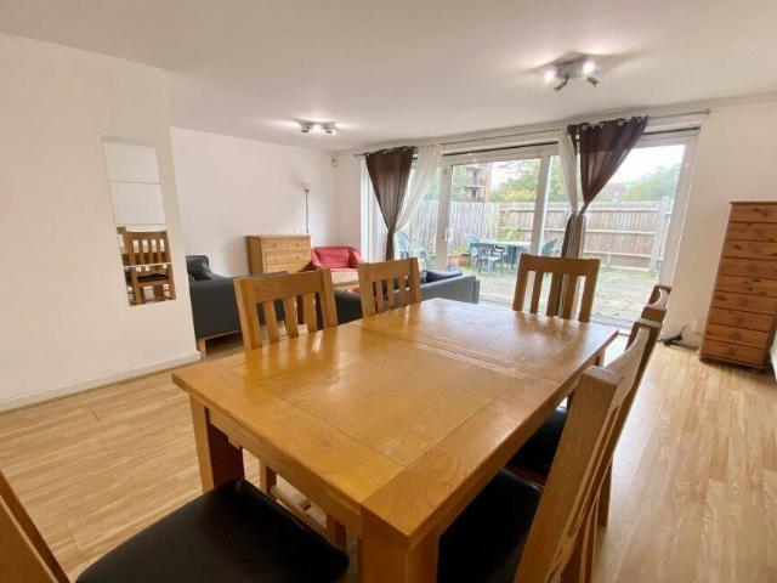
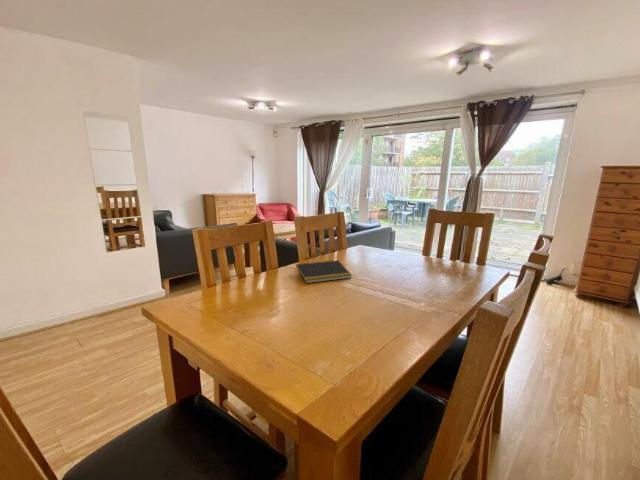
+ notepad [294,259,353,284]
